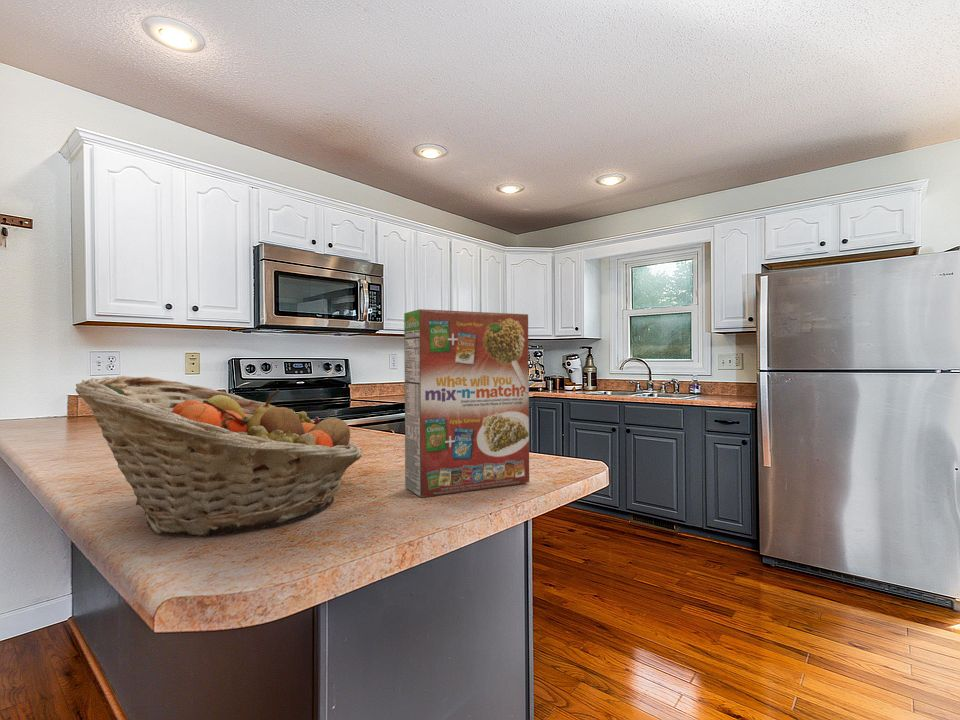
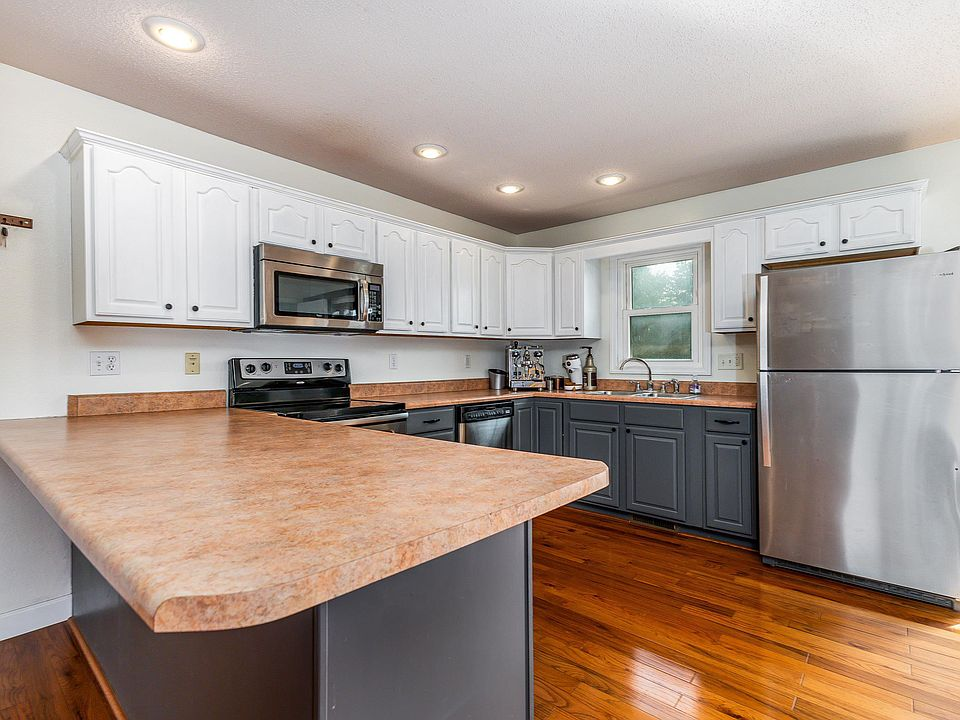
- fruit basket [74,375,363,537]
- cereal box [403,308,530,498]
